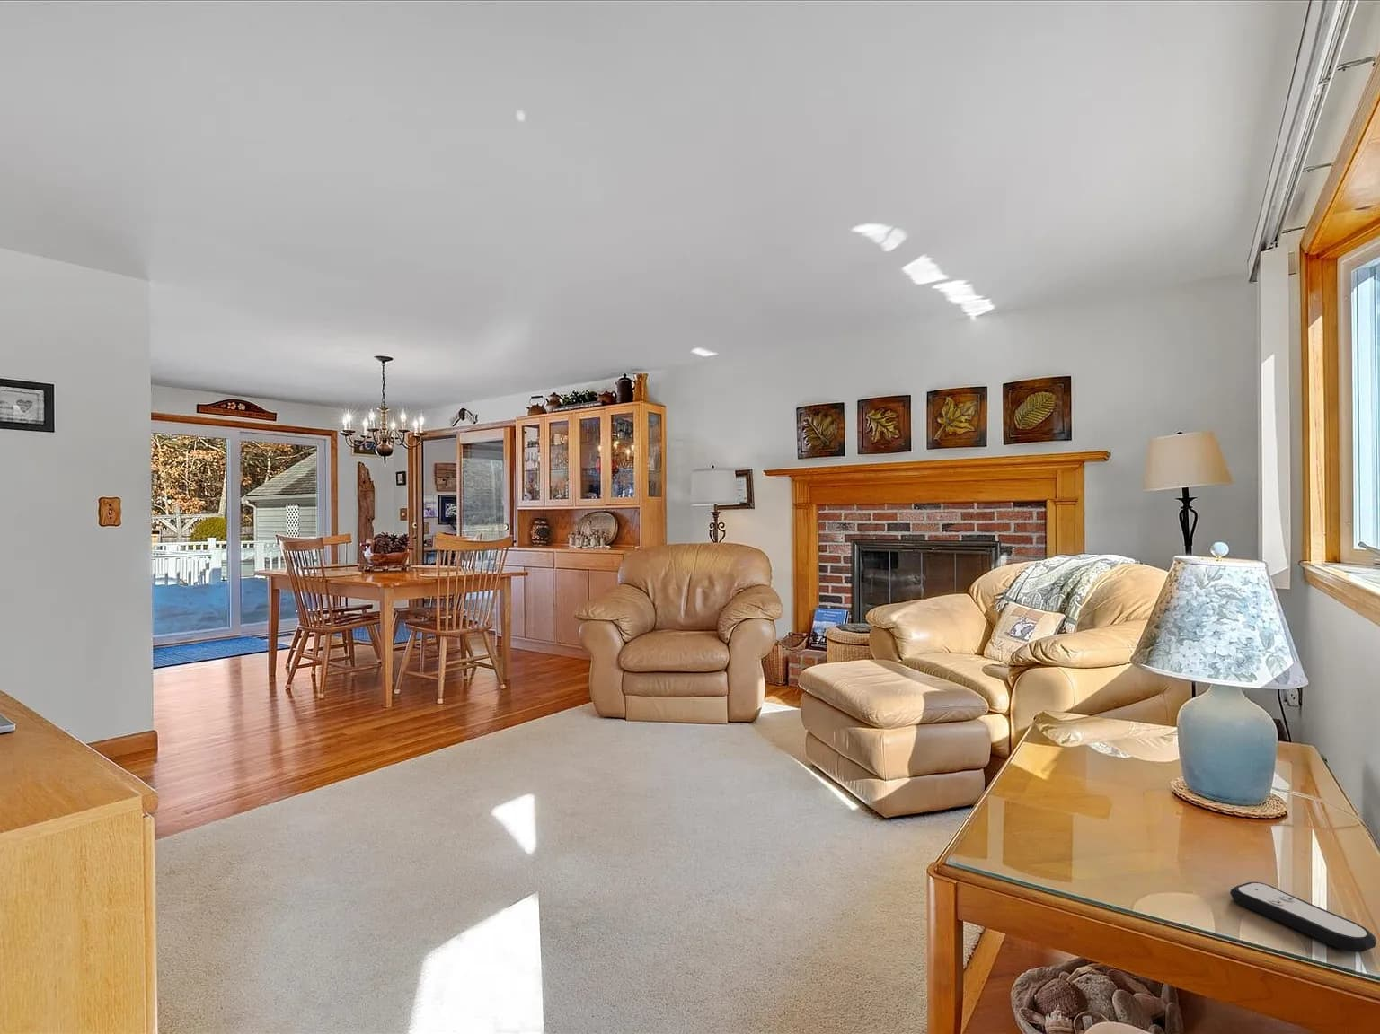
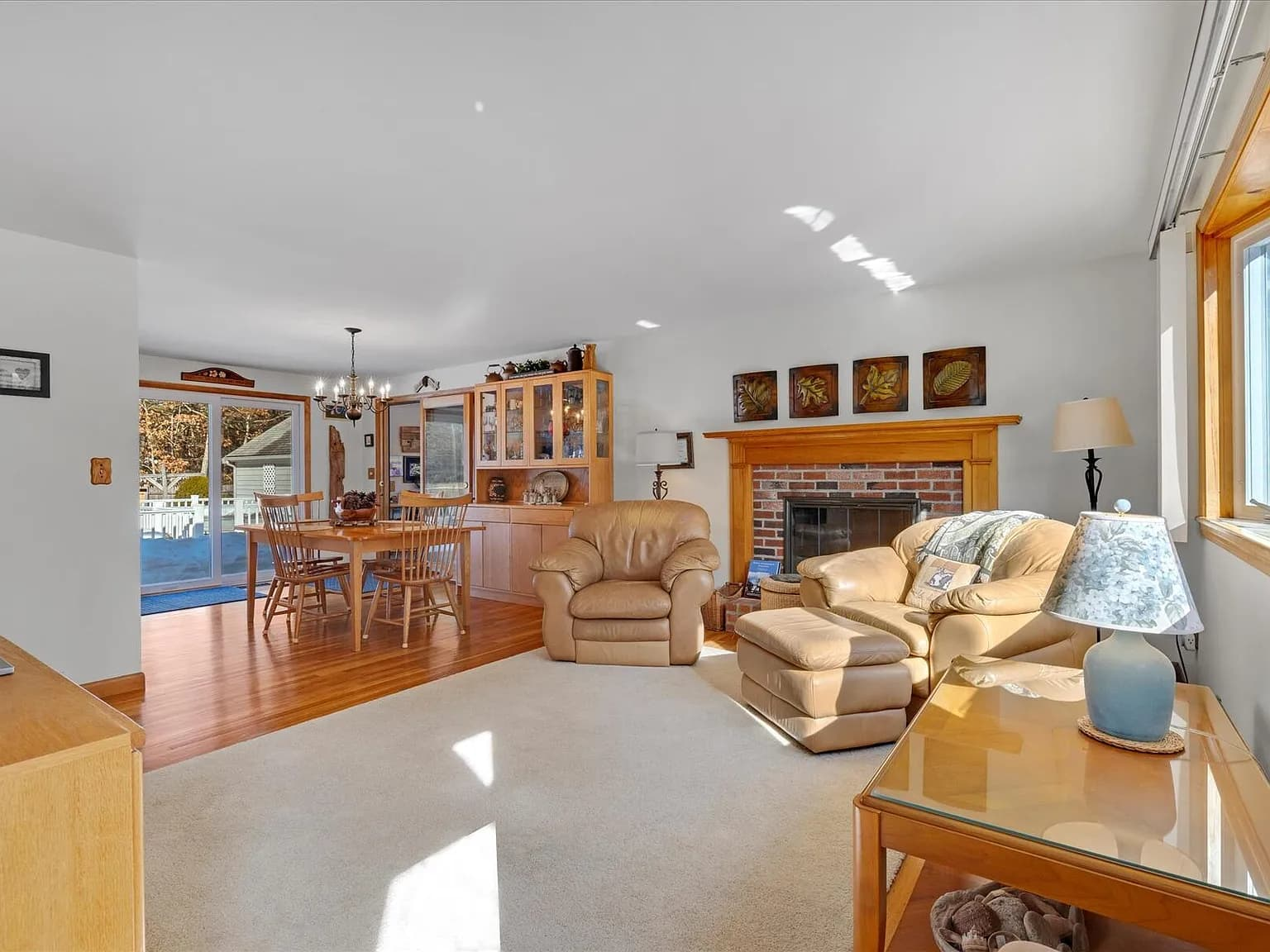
- remote control [1229,882,1378,954]
